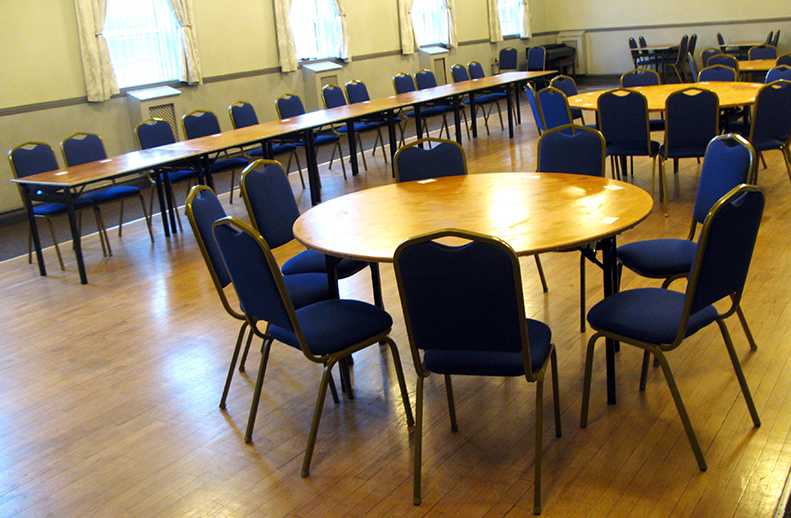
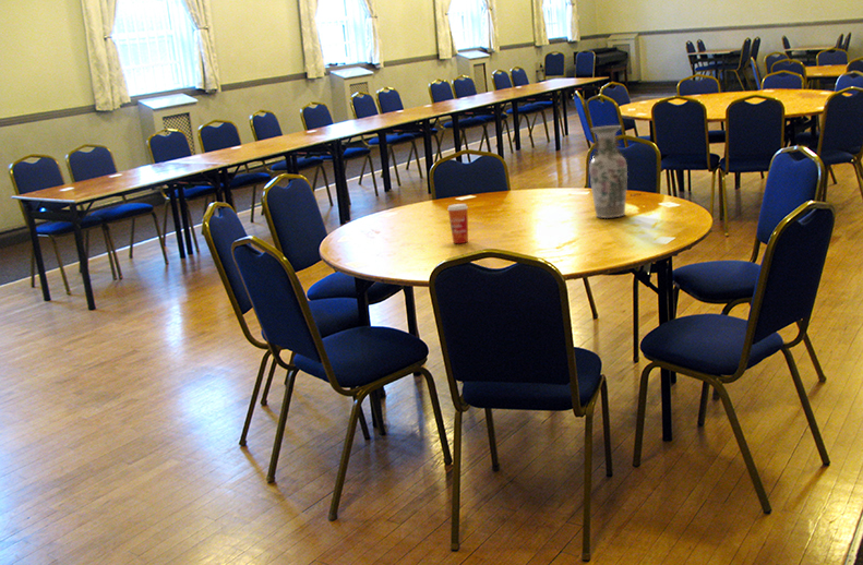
+ vase [588,124,628,219]
+ paper cup [446,203,469,244]
